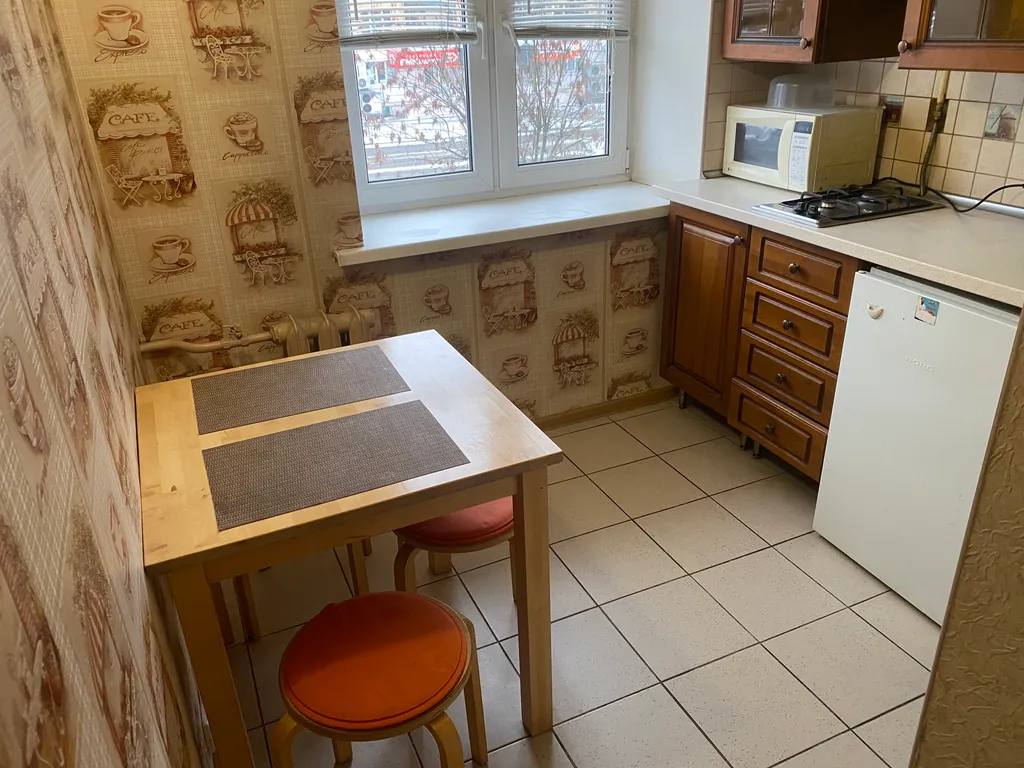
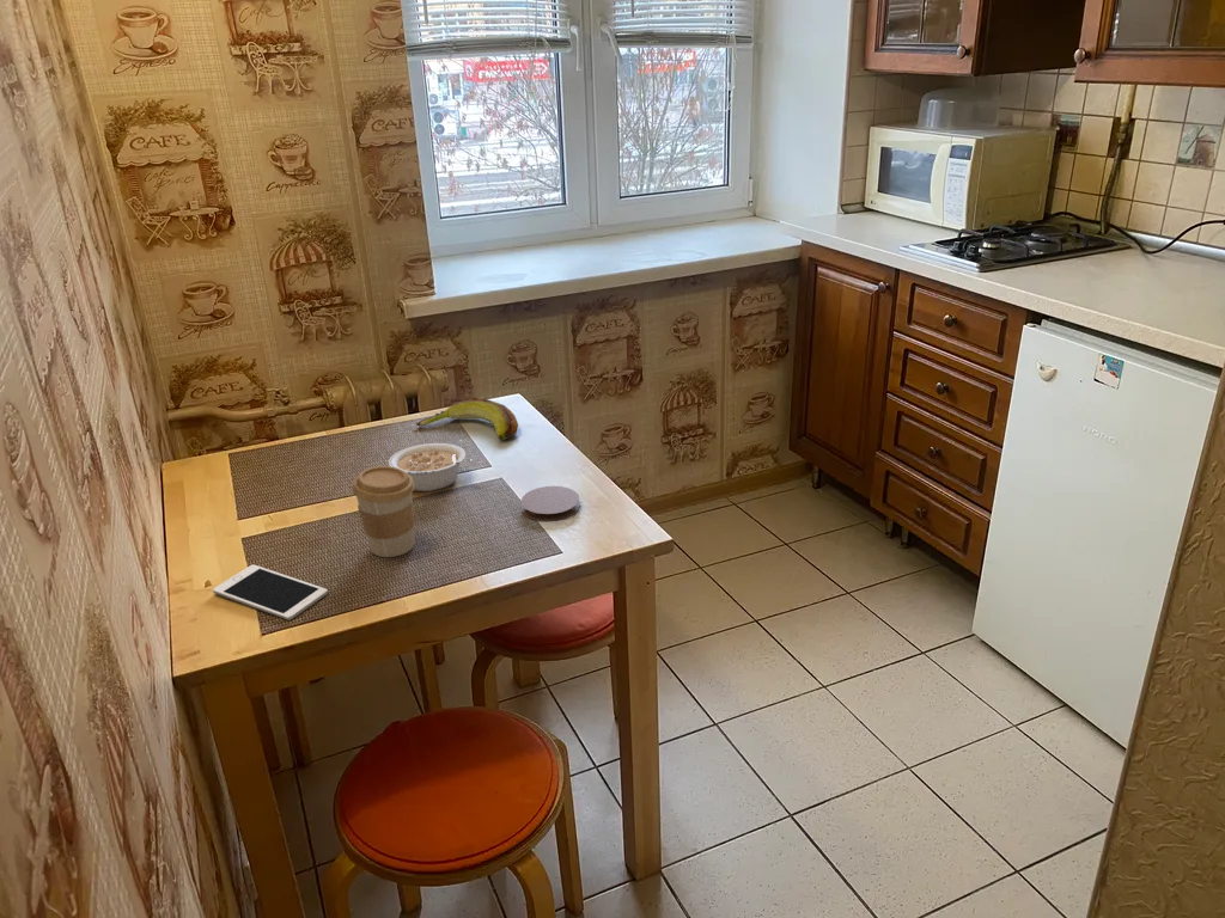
+ cell phone [212,564,329,622]
+ coffee cup [352,465,416,558]
+ banana [415,396,519,441]
+ coaster [520,485,581,522]
+ legume [388,442,473,492]
